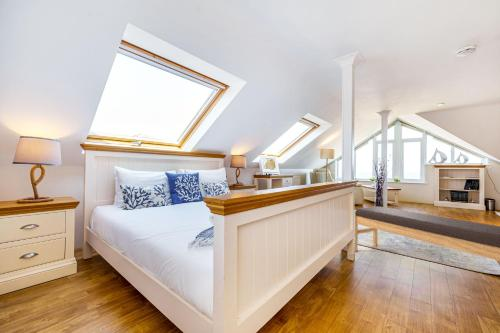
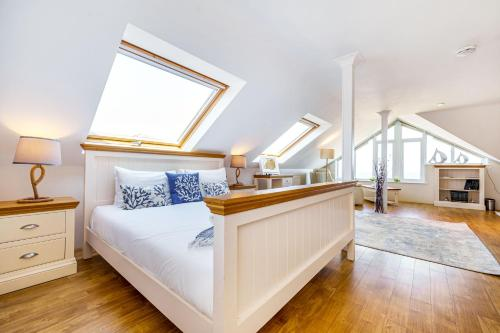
- bench [354,206,500,262]
